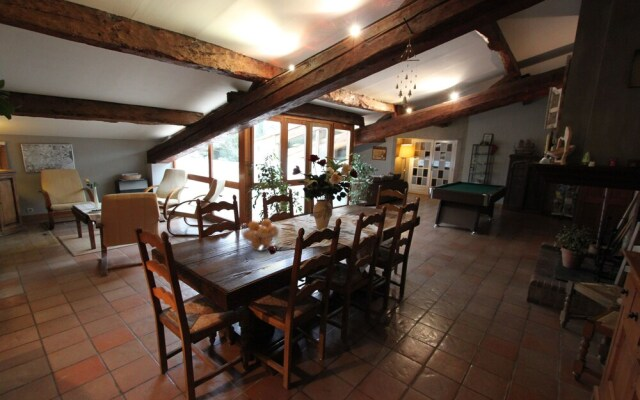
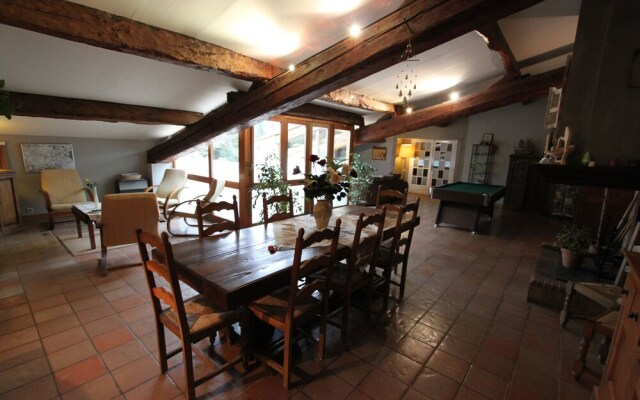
- fruit basket [239,218,281,252]
